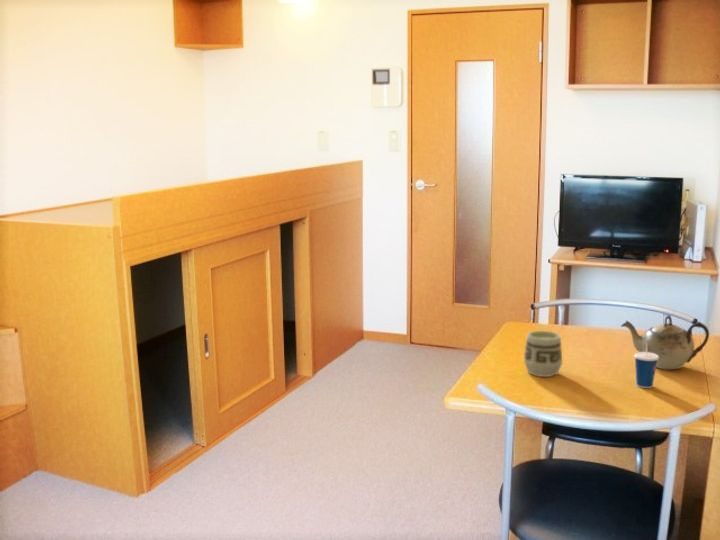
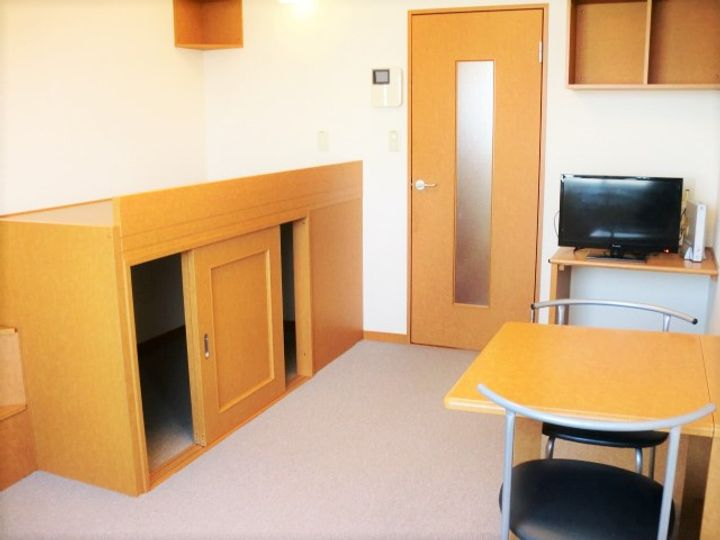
- teapot [620,314,710,370]
- cup [523,329,563,378]
- cup [633,341,659,389]
